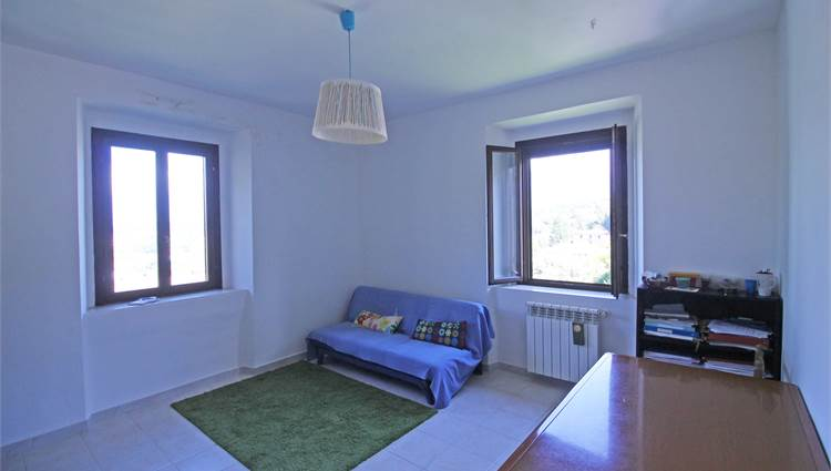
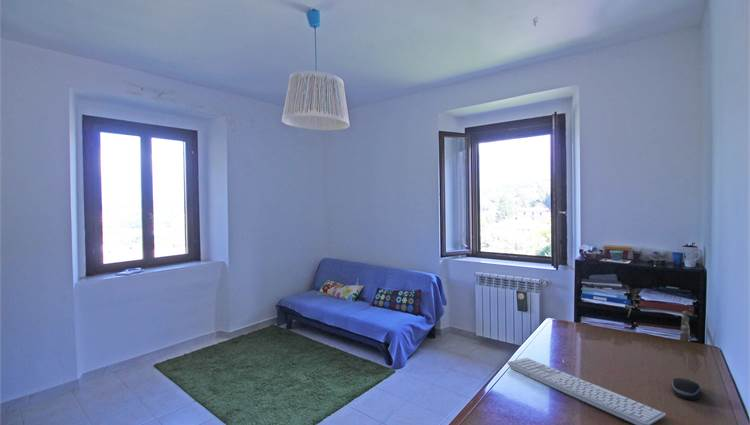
+ computer mouse [670,377,702,401]
+ keyboard [506,357,667,425]
